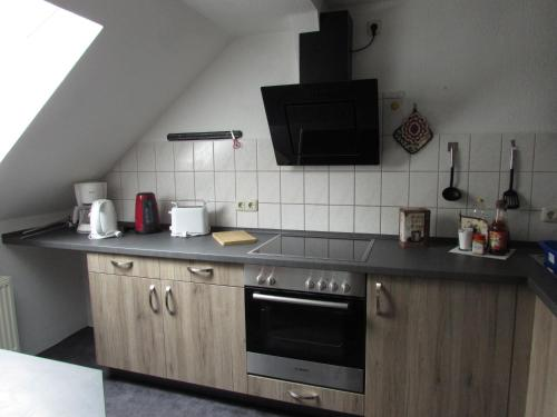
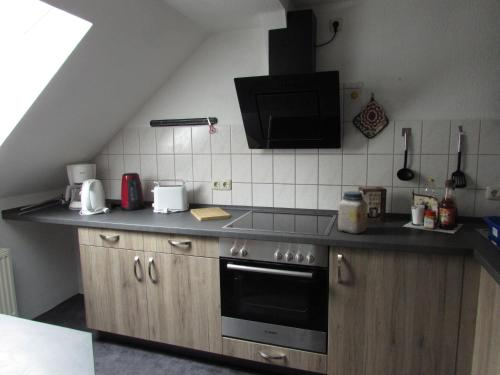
+ jar [337,190,369,235]
